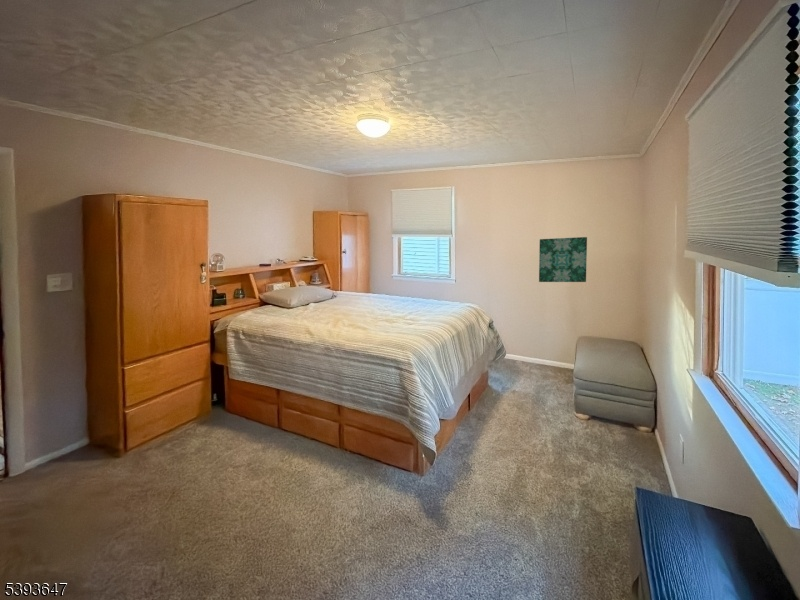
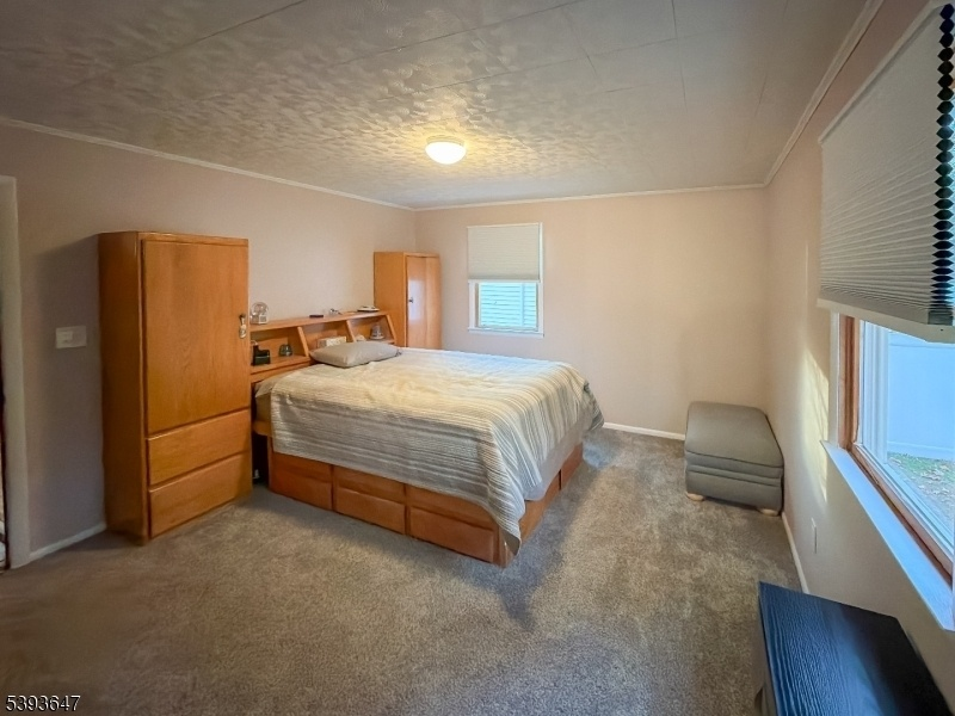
- wall art [538,236,588,283]
